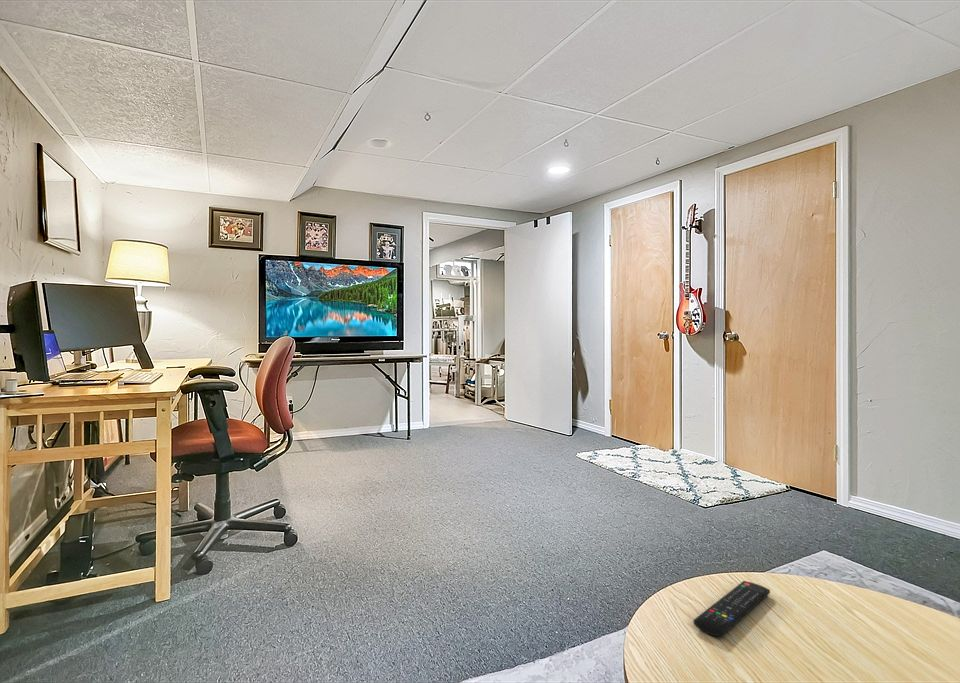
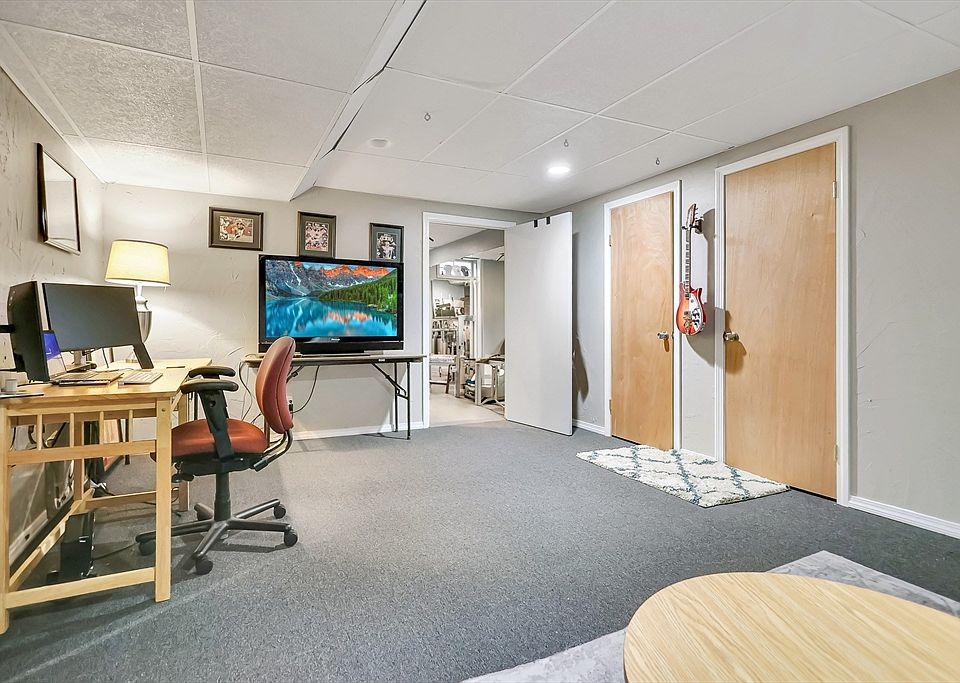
- remote control [693,580,771,637]
